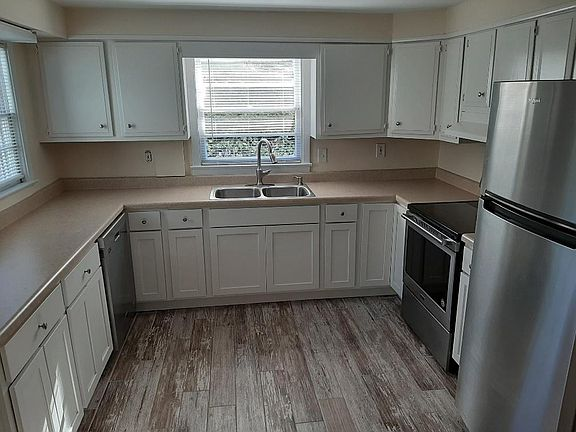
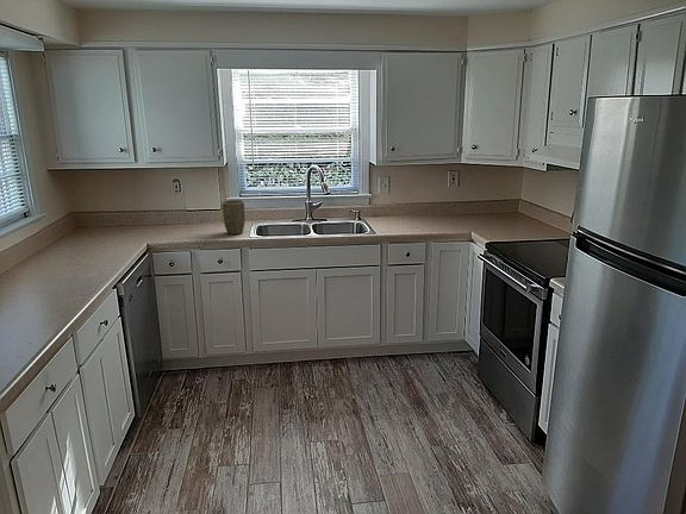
+ plant pot [222,199,247,236]
